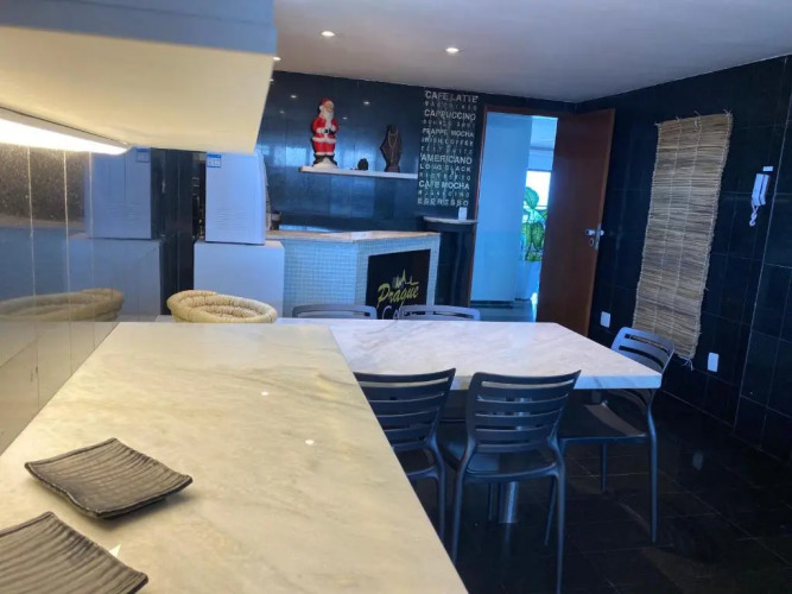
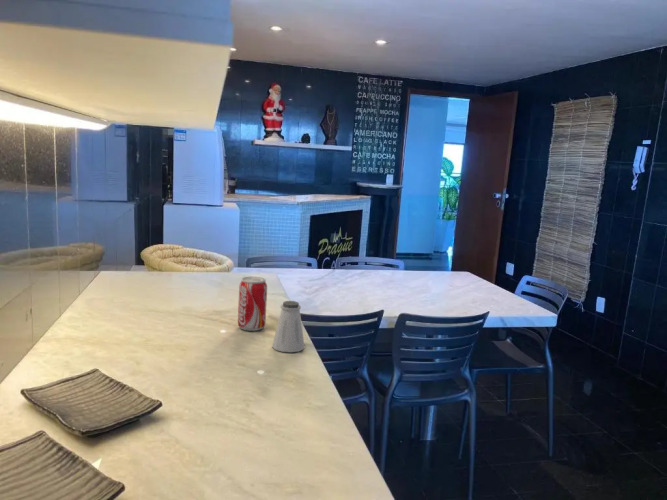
+ saltshaker [271,300,306,353]
+ beverage can [237,276,268,332]
